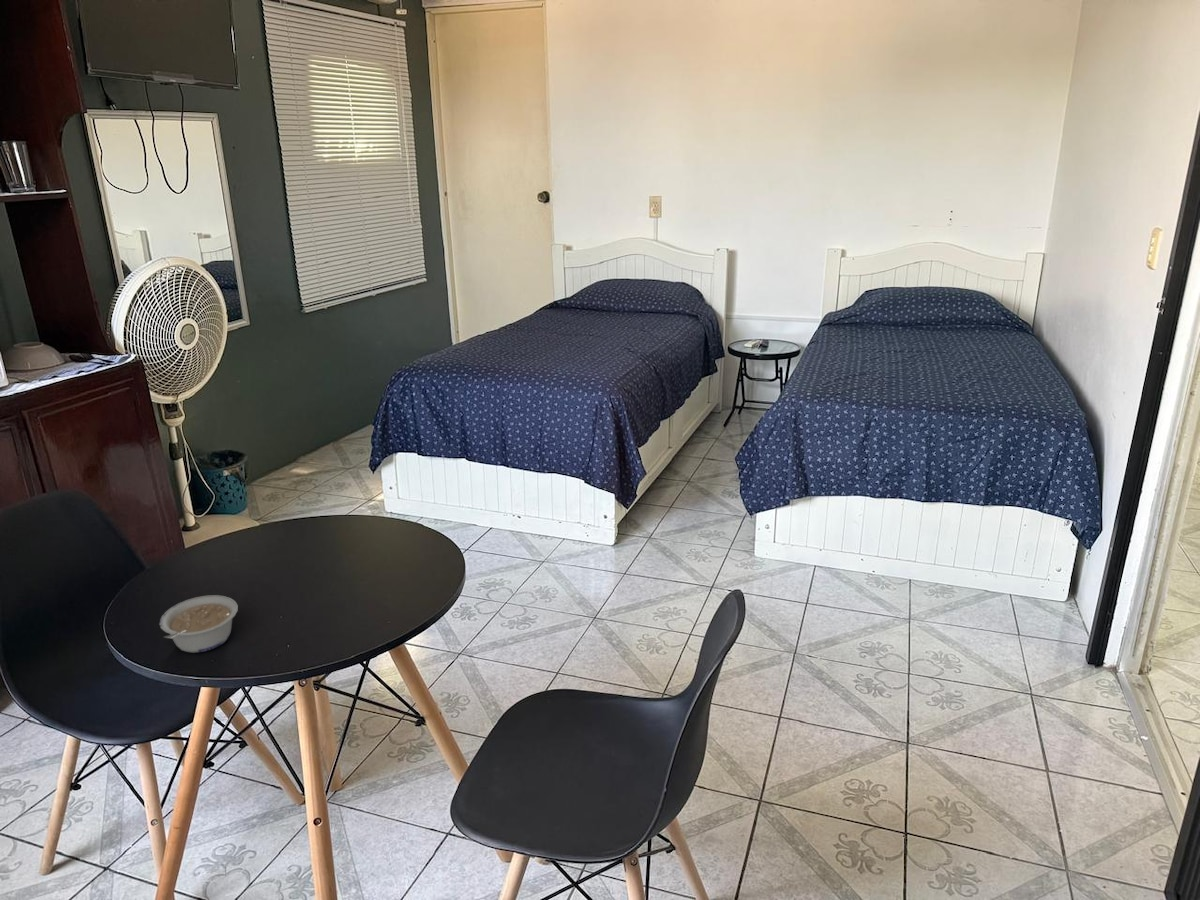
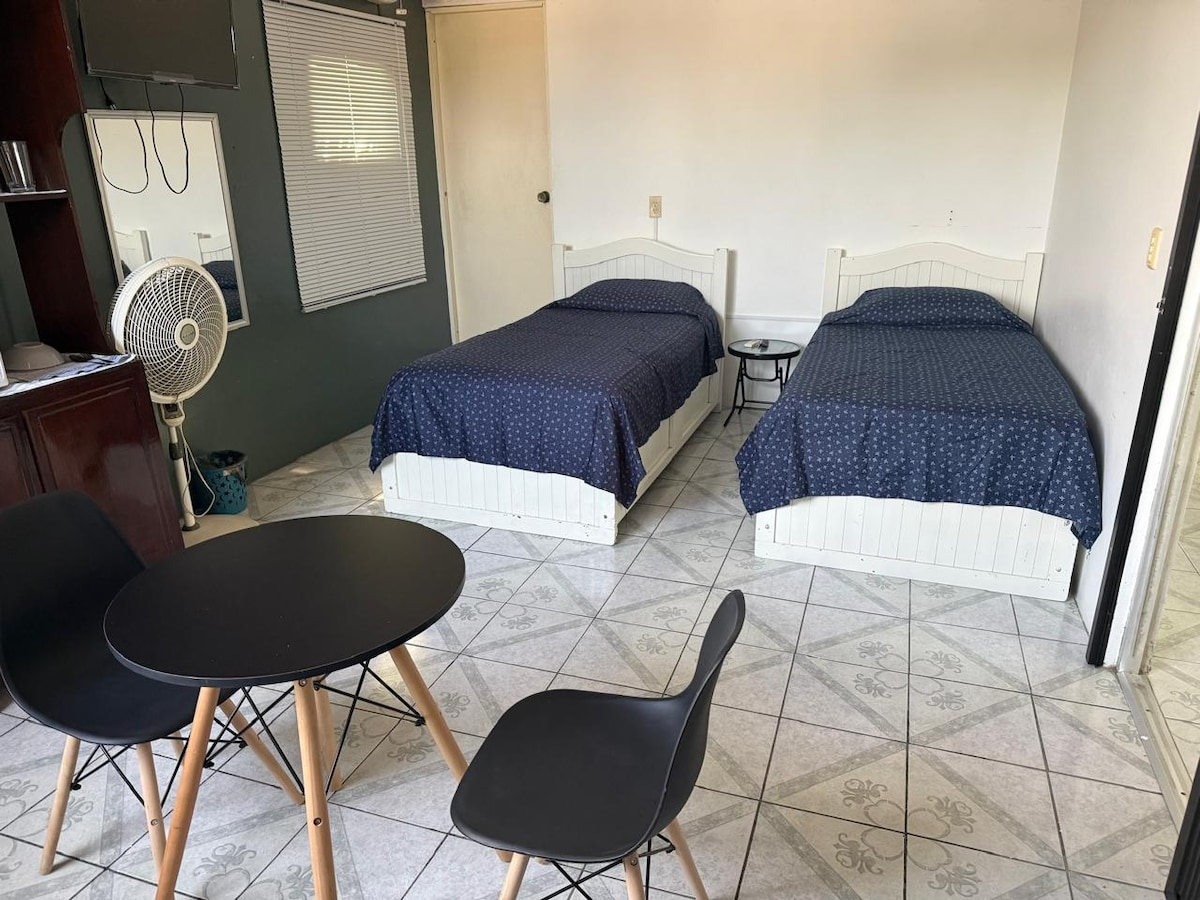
- legume [158,594,239,654]
